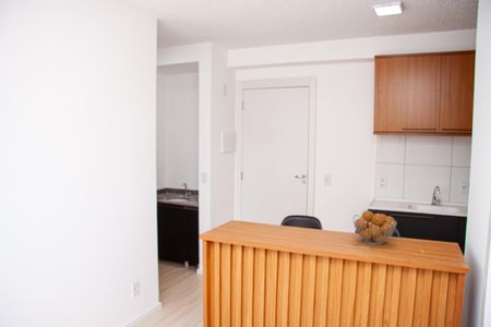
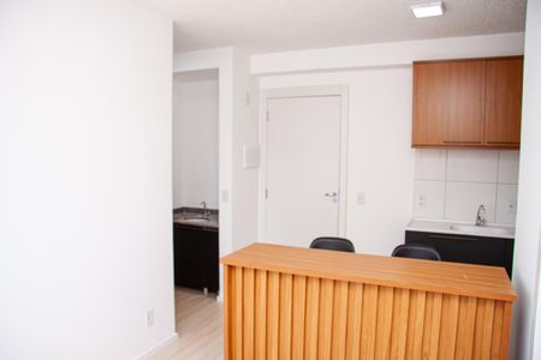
- fruit basket [352,209,398,245]
